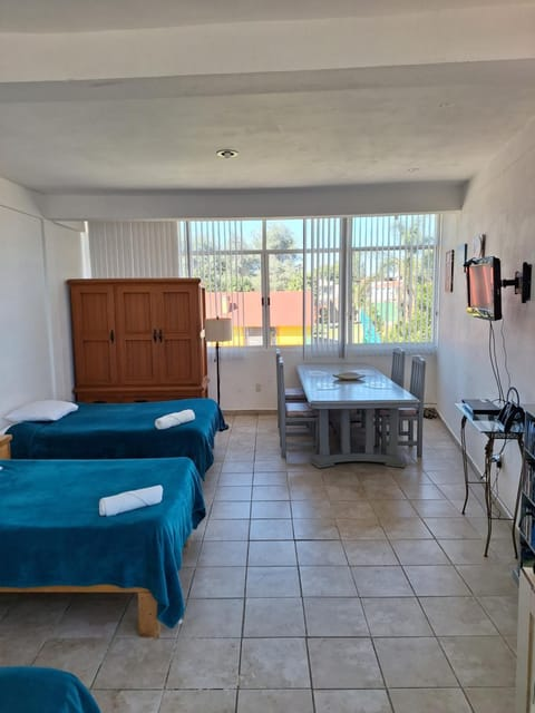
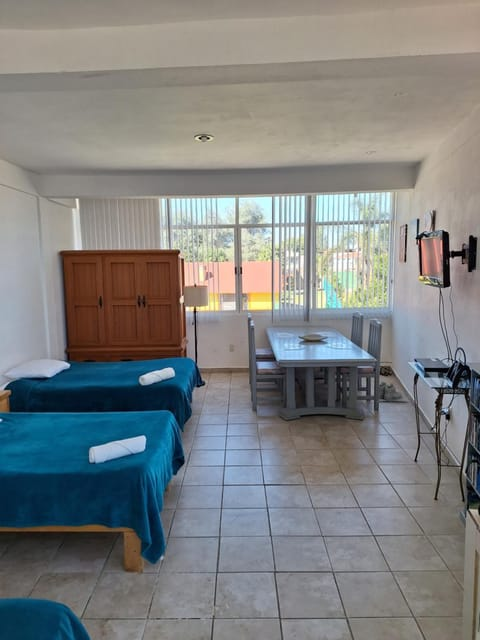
+ boots [378,381,409,402]
